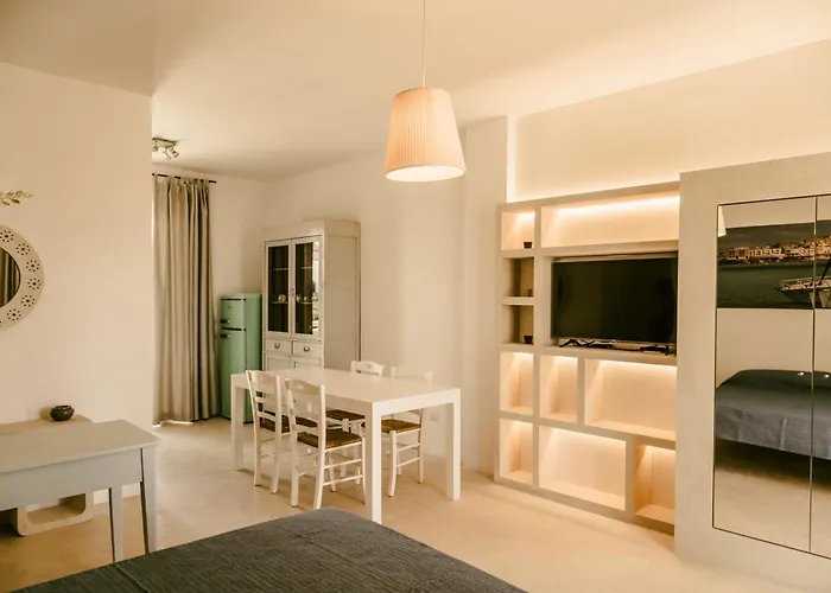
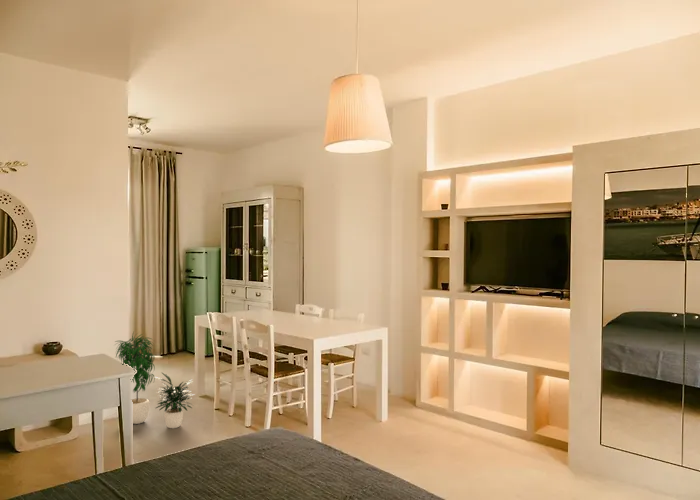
+ potted plant [114,331,195,429]
